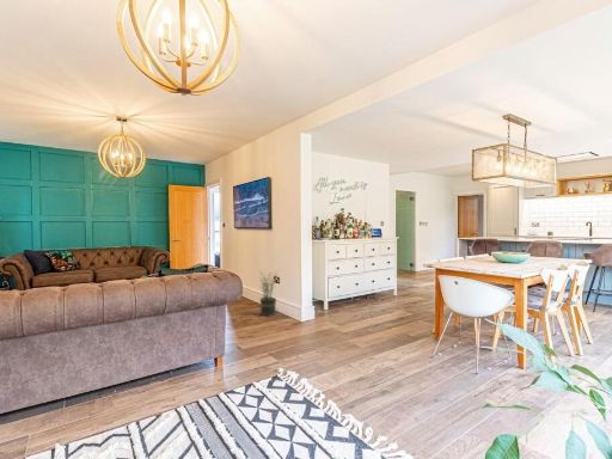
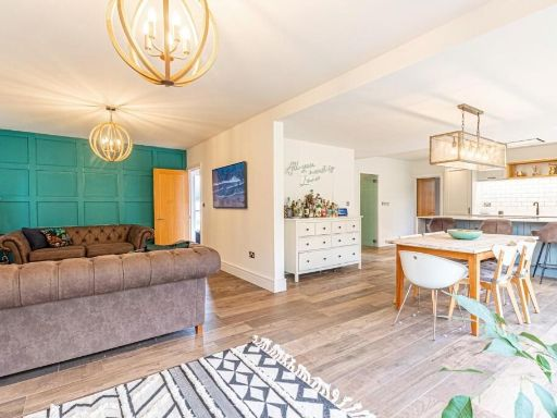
- potted plant [257,268,280,317]
